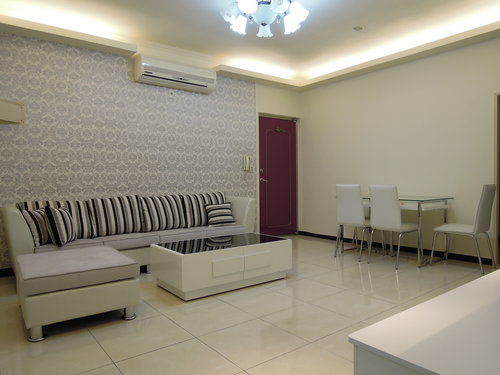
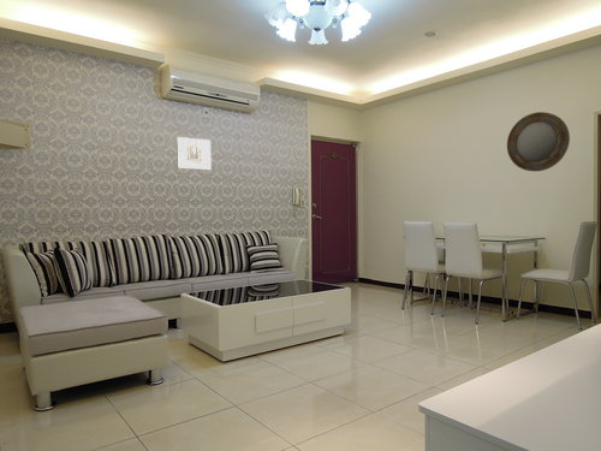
+ wall art [175,136,213,171]
+ home mirror [506,111,571,173]
